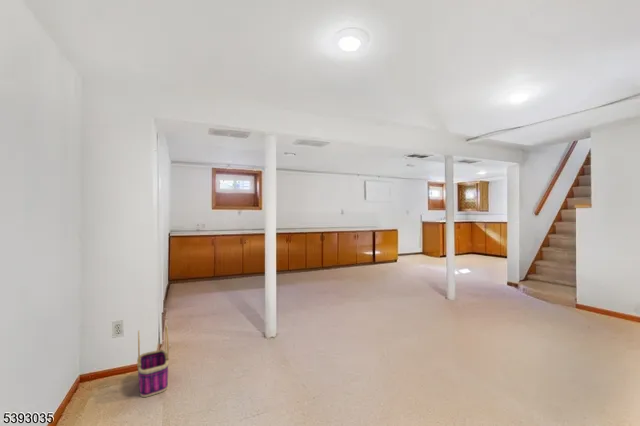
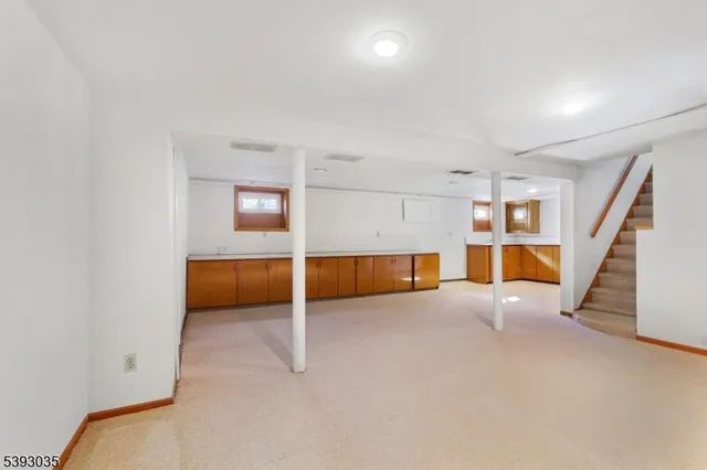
- basket [136,325,170,398]
